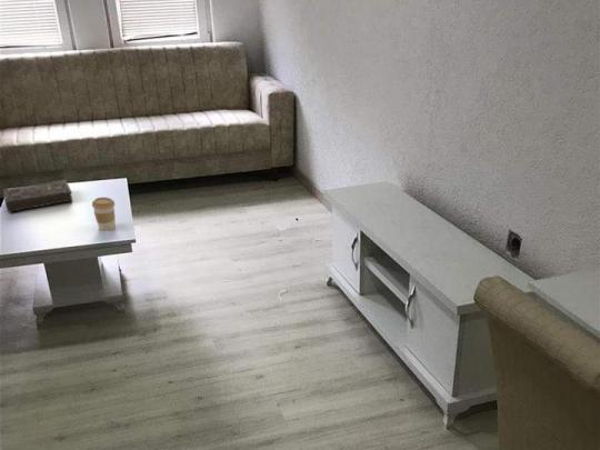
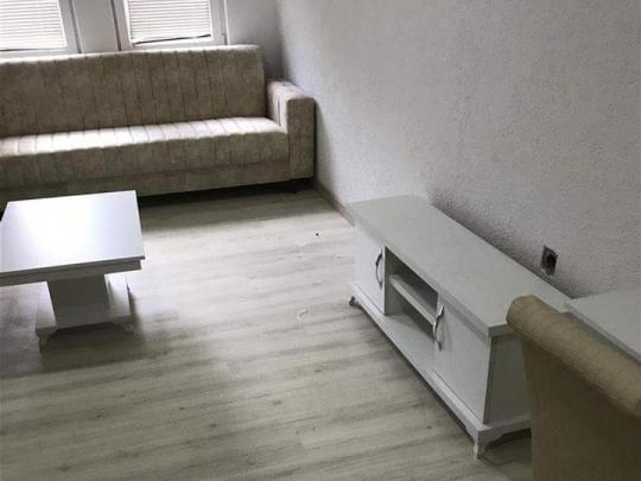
- coffee cup [91,197,117,231]
- book [2,179,74,213]
